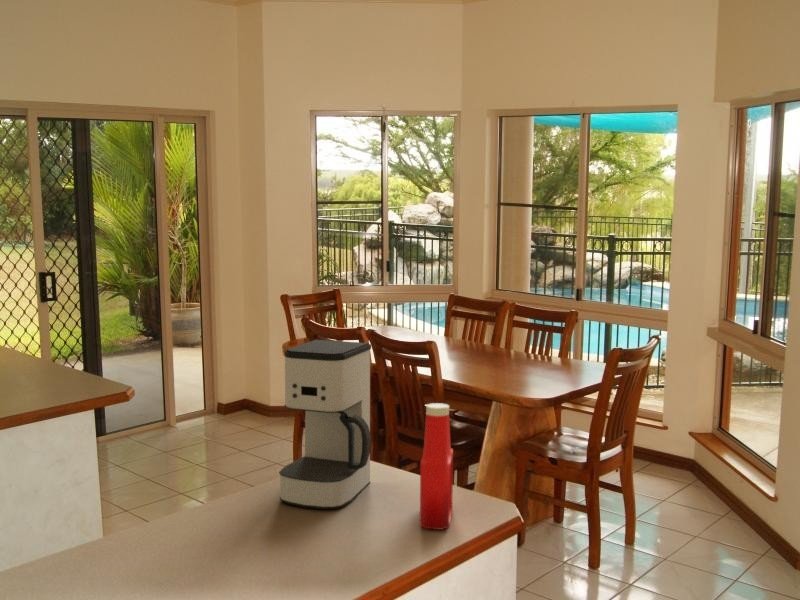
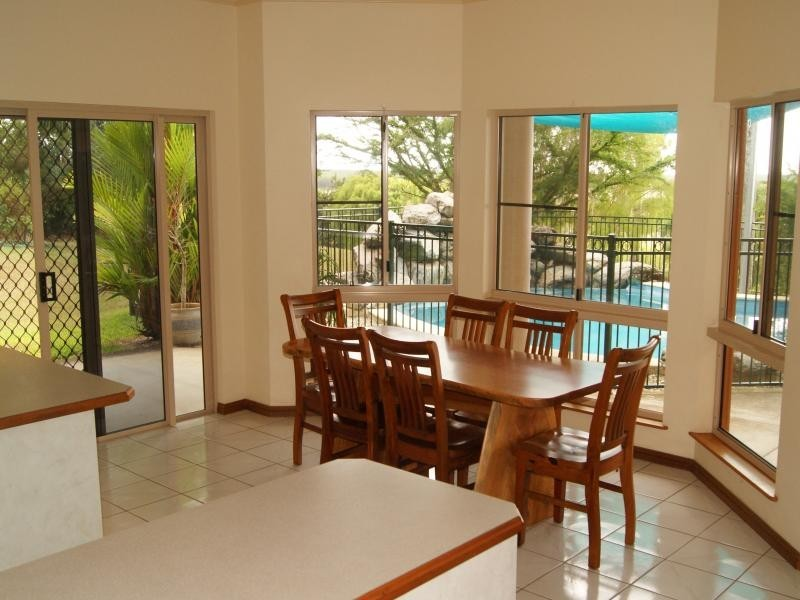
- soap bottle [419,402,454,531]
- coffee maker [278,339,372,510]
